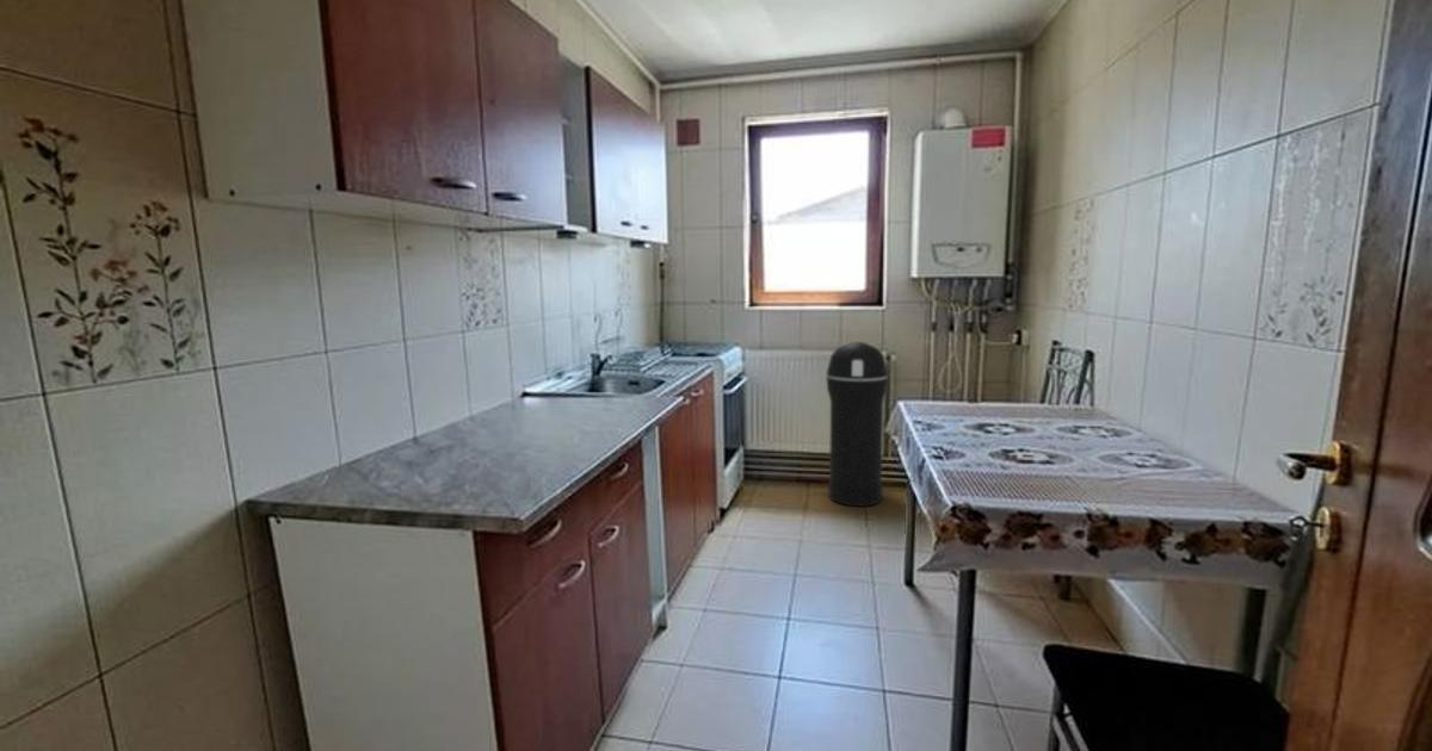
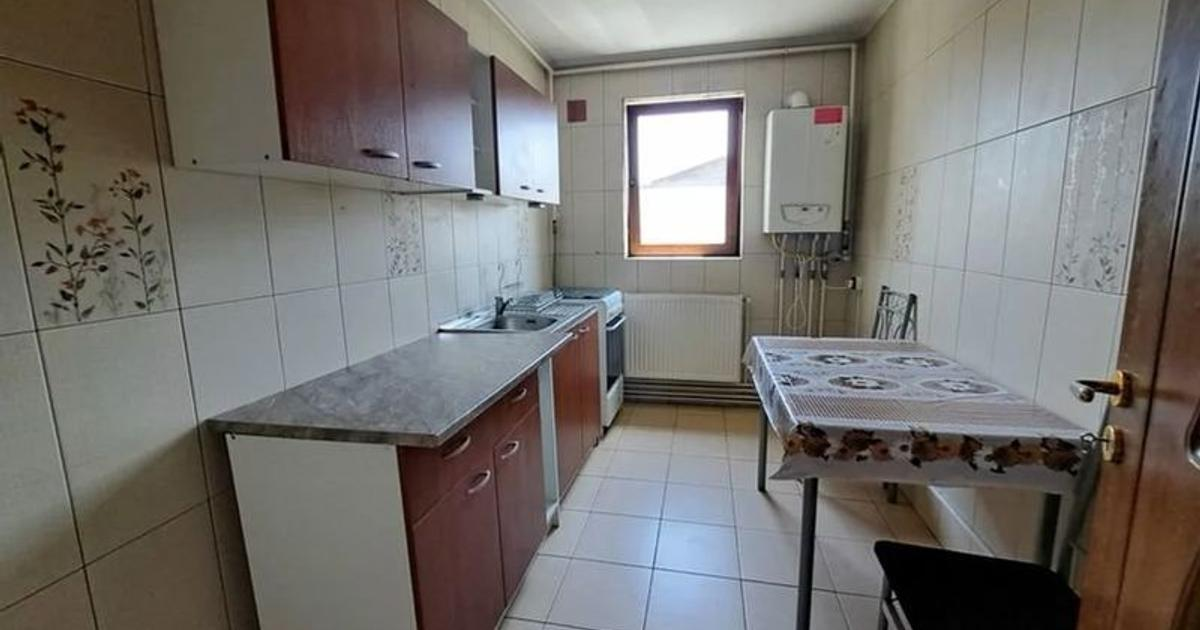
- trash can [825,341,889,508]
